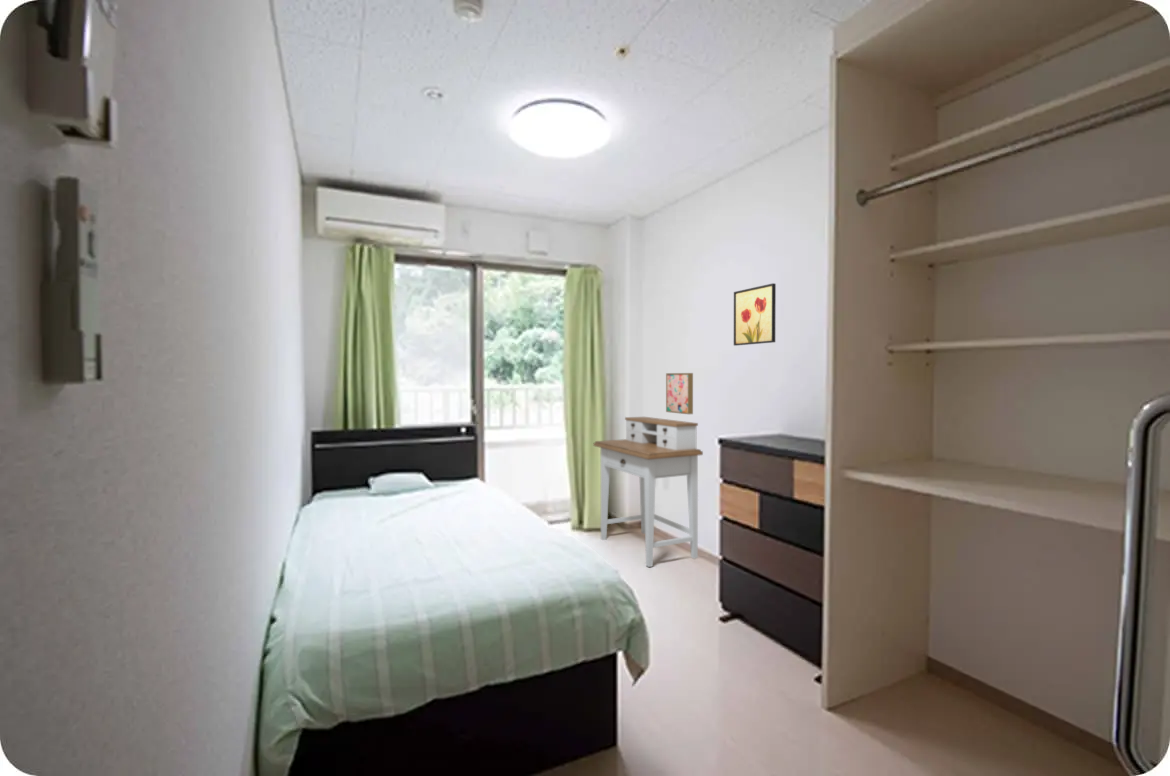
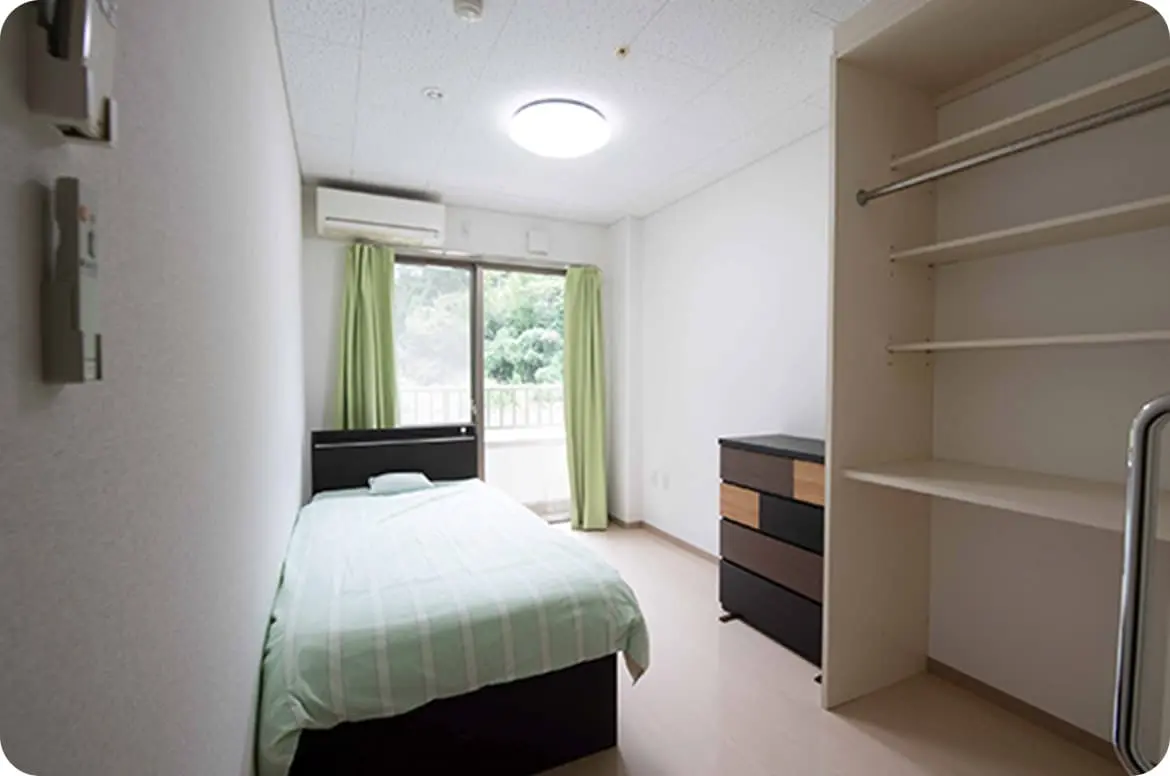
- wall art [665,372,694,415]
- desk [592,416,704,568]
- wall art [733,282,777,347]
